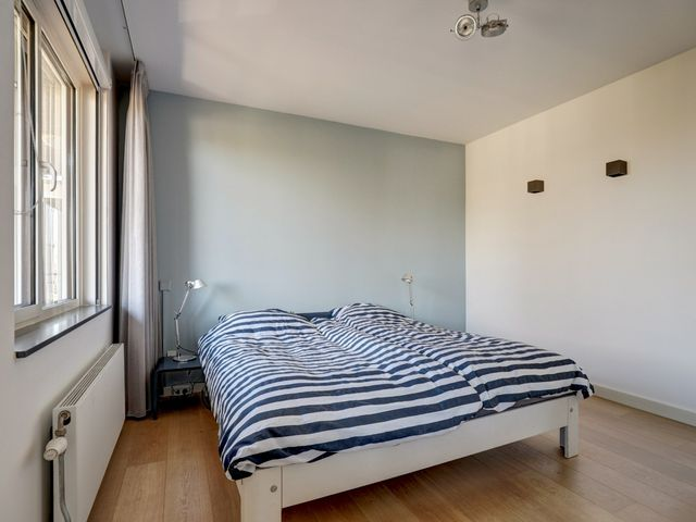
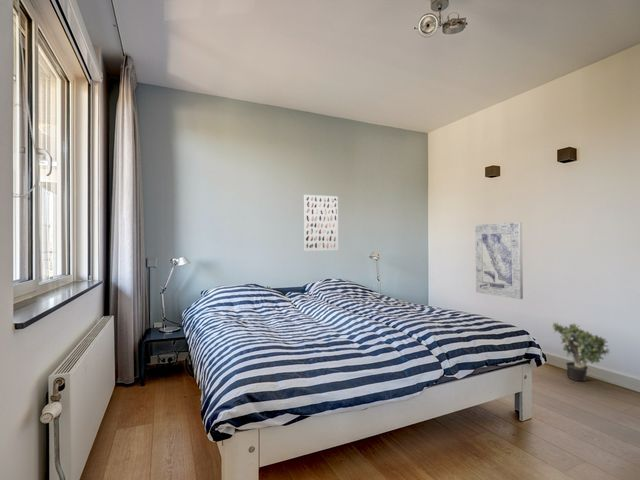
+ wall art [474,221,524,300]
+ potted plant [550,321,611,382]
+ wall art [303,194,339,252]
